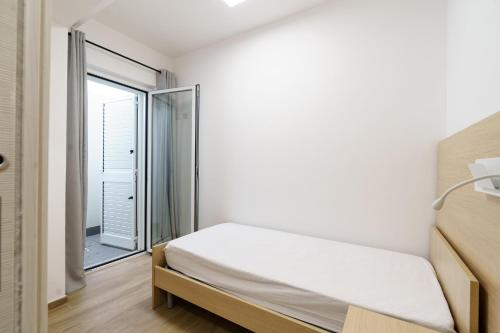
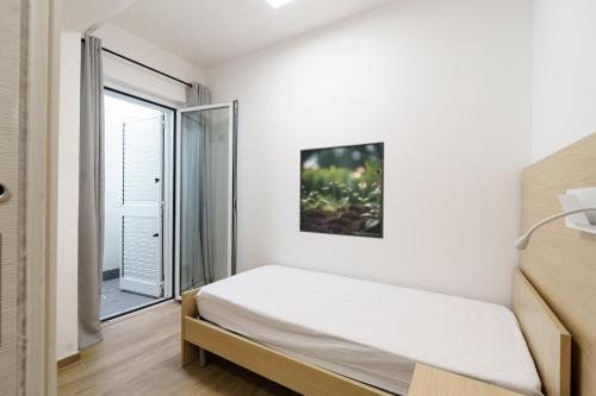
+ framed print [298,140,385,240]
